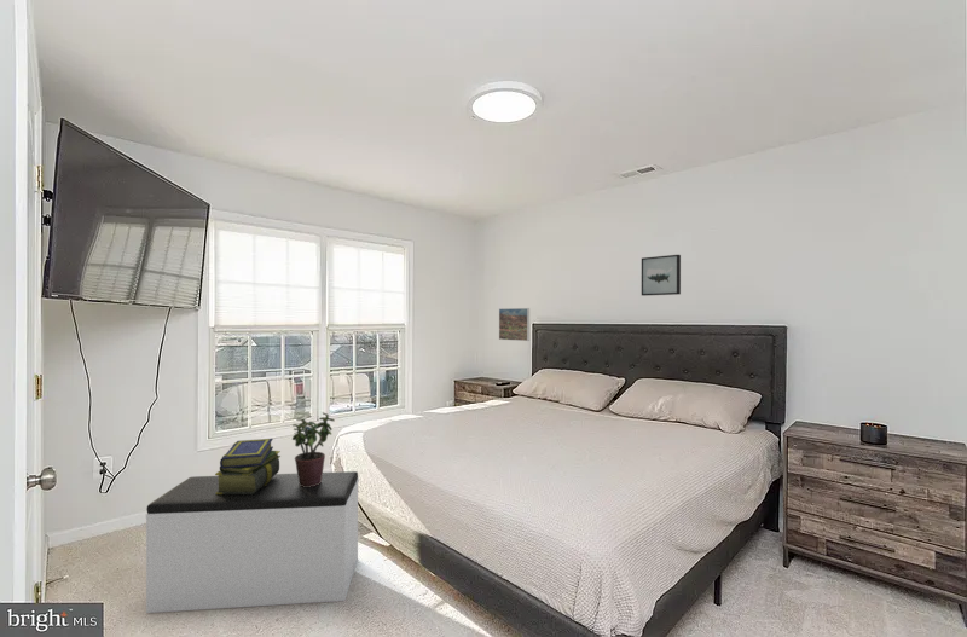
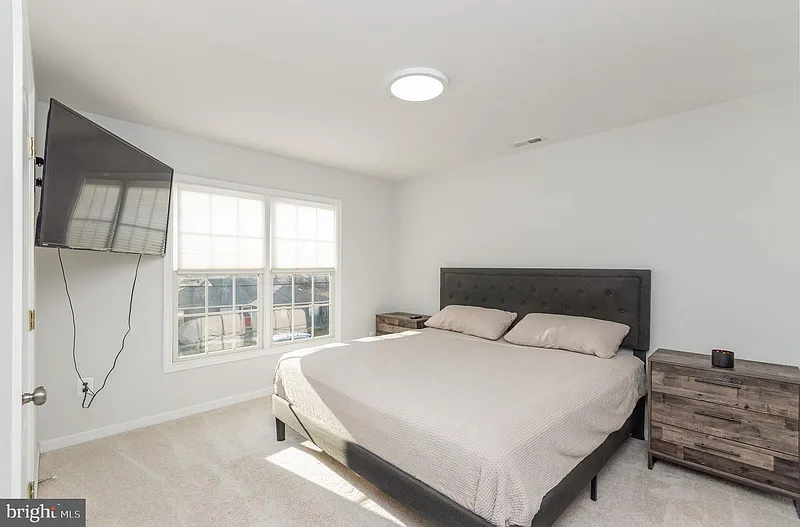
- stack of books [214,438,282,494]
- wall art [641,254,682,297]
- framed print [498,307,531,342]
- potted plant [291,411,336,487]
- bench [145,470,360,614]
